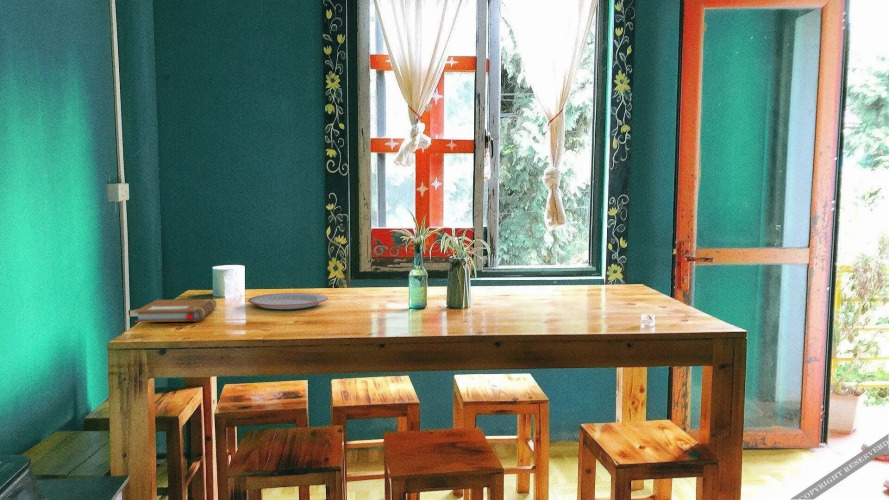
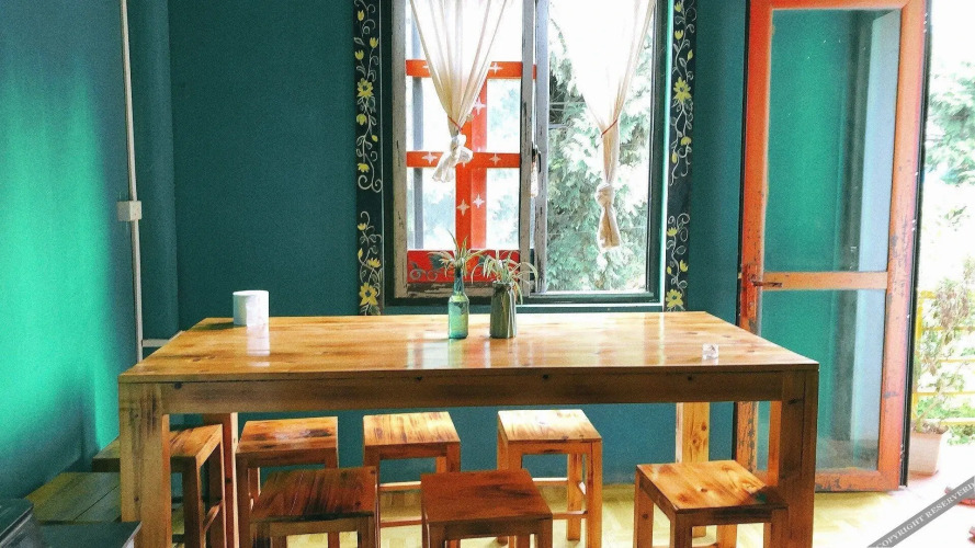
- notebook [134,298,217,323]
- plate [247,292,329,310]
